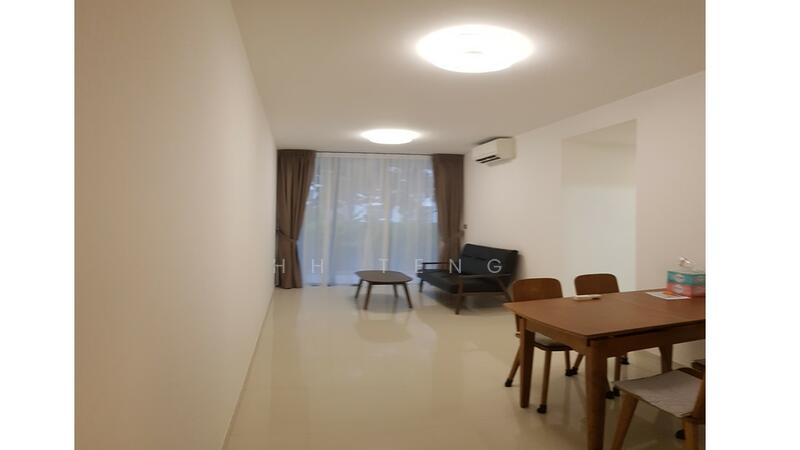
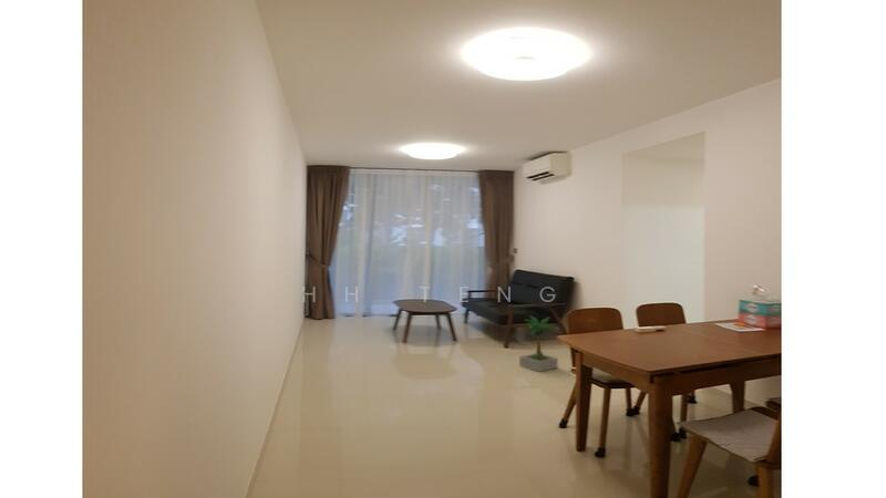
+ potted plant [518,314,558,373]
